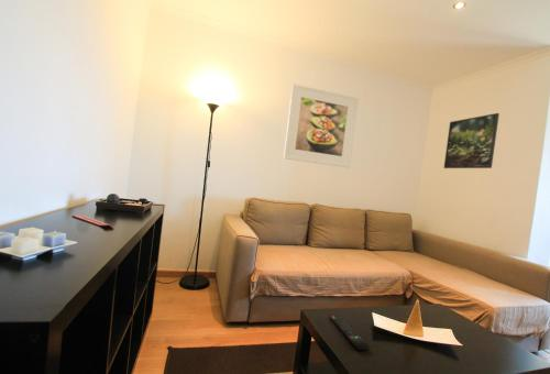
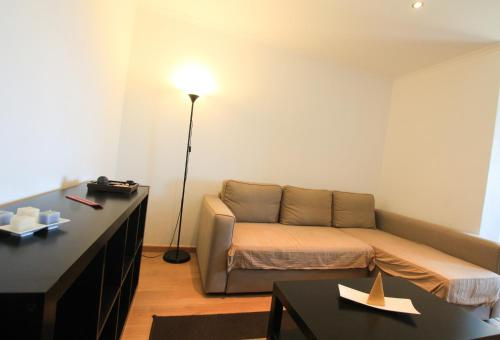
- remote control [329,314,371,351]
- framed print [283,82,360,168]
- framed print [443,112,501,169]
